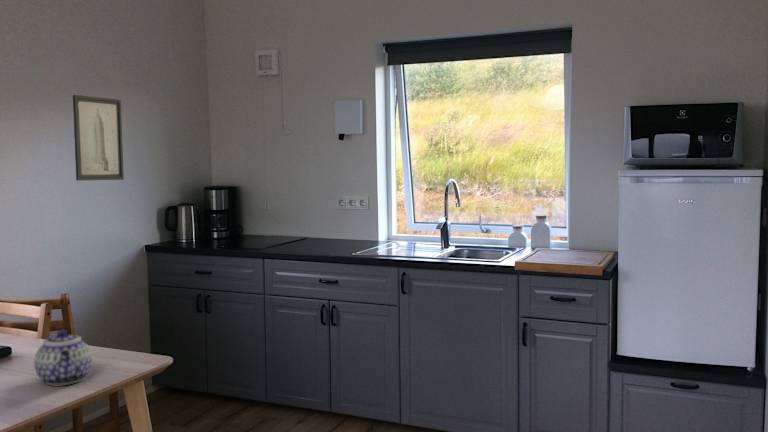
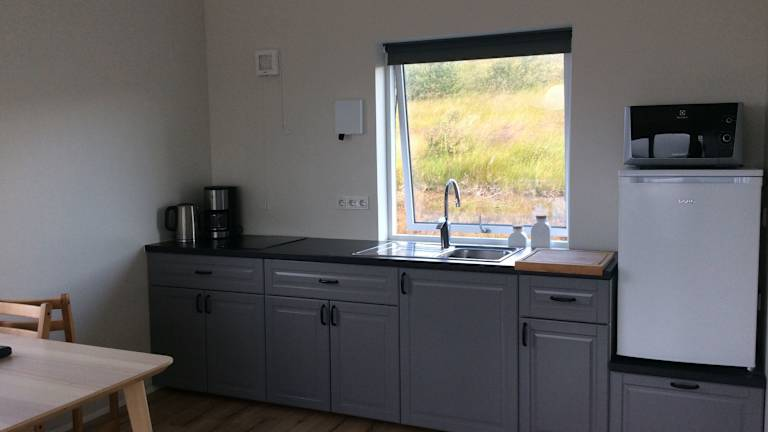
- wall art [72,94,125,182]
- teapot [33,329,93,386]
